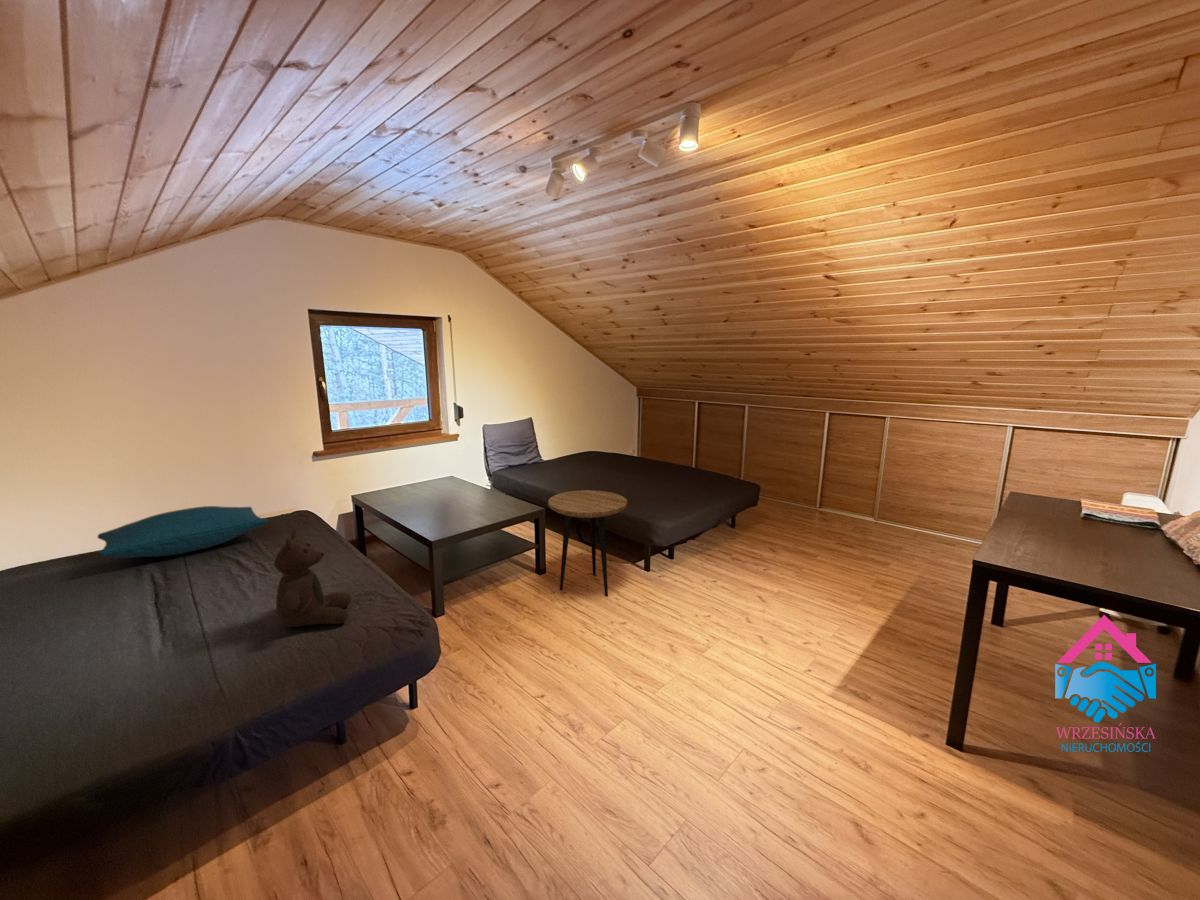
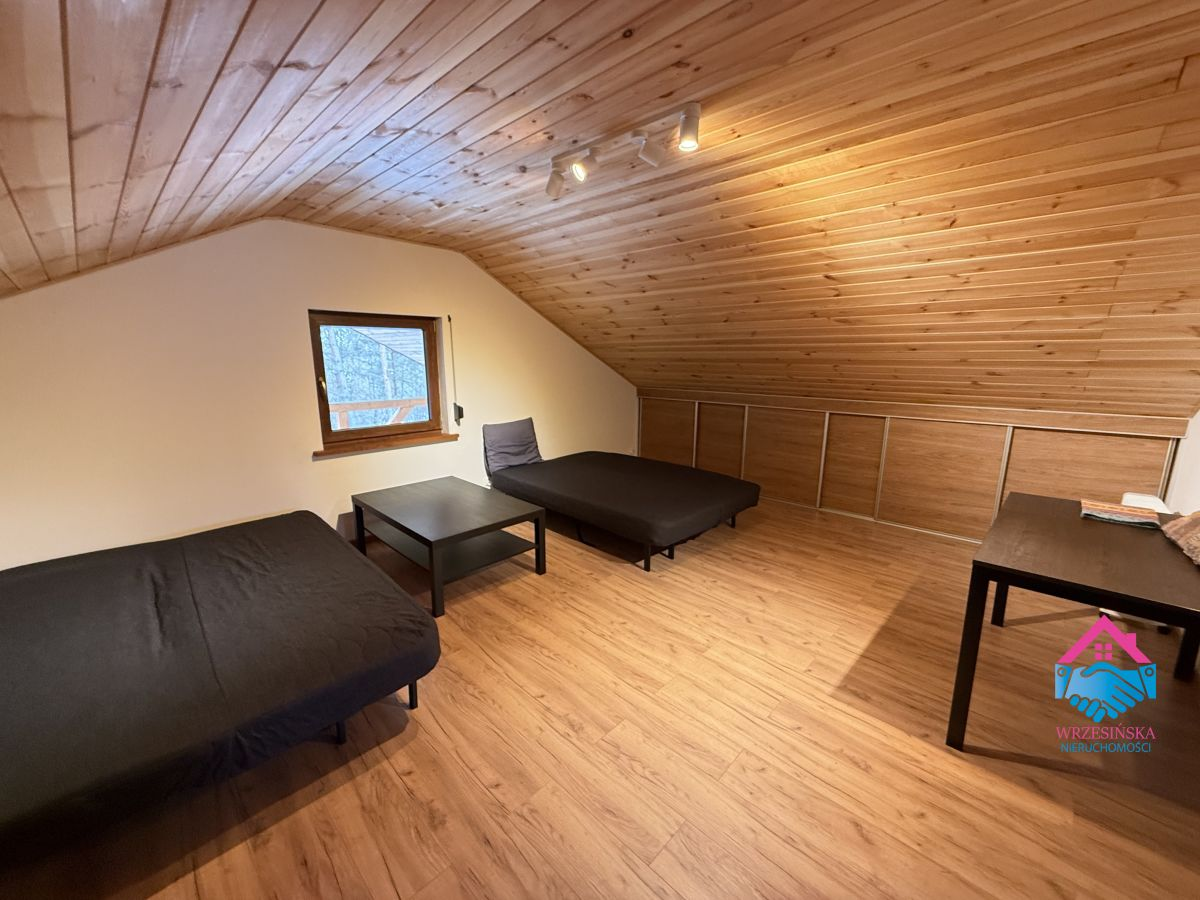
- pillow [96,505,269,559]
- side table [547,489,628,597]
- teddy bear [273,527,352,628]
